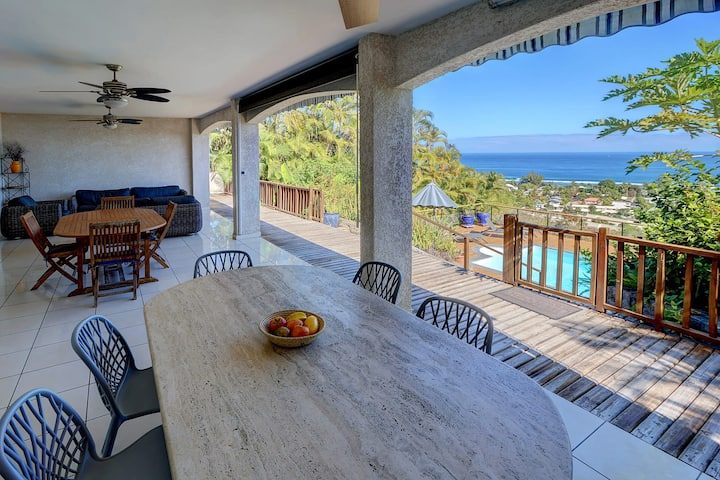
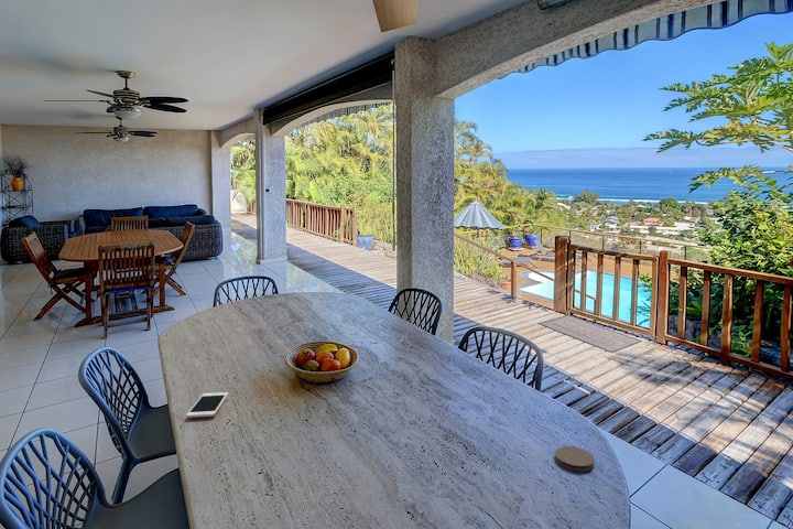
+ cell phone [185,391,229,419]
+ coaster [554,445,596,472]
